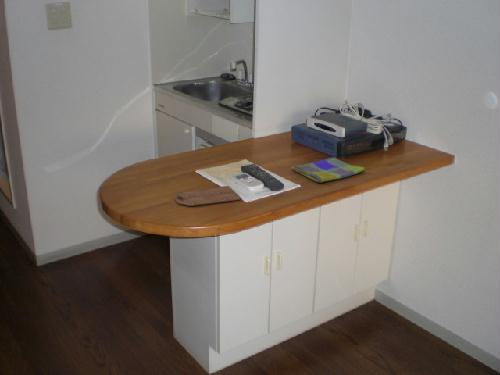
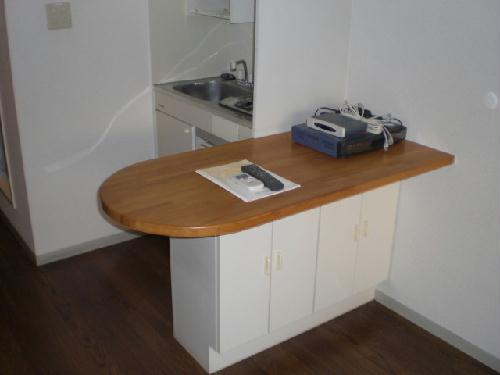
- dish towel [290,157,366,184]
- cutting board [173,185,242,207]
